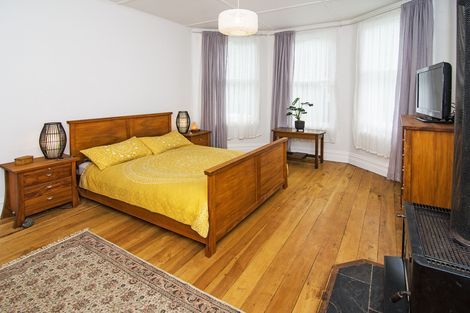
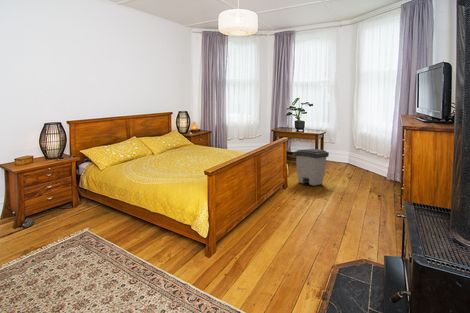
+ trash can [293,148,330,187]
